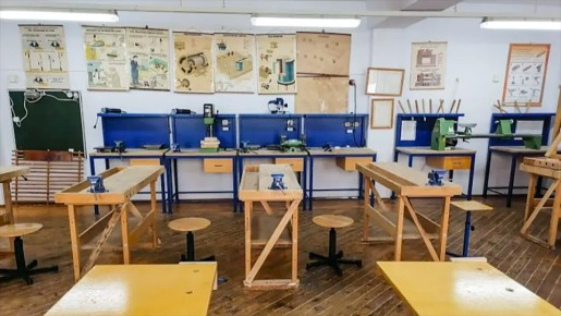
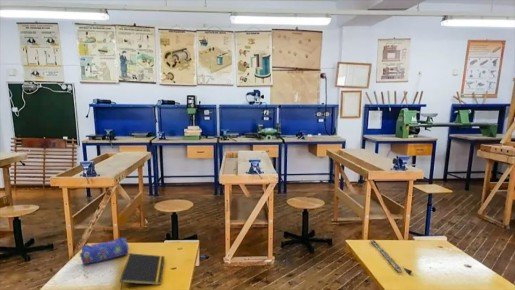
+ notepad [119,253,166,290]
+ train [369,238,413,275]
+ pencil case [79,236,130,265]
